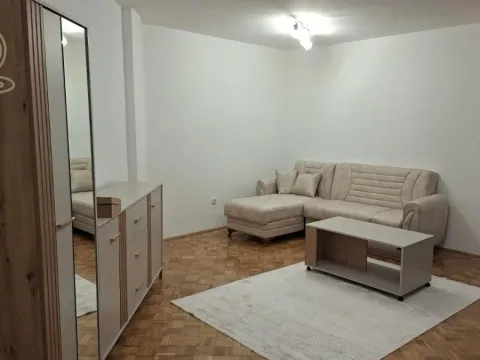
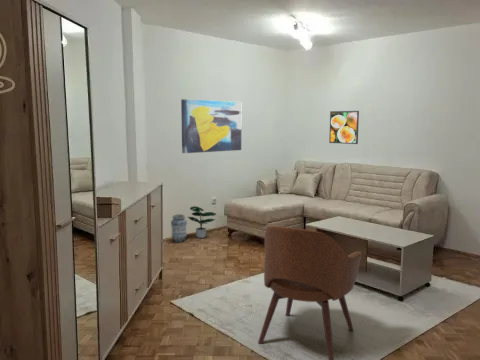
+ potted plant [187,205,217,239]
+ chair [257,225,363,360]
+ vase [170,213,188,243]
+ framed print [328,110,360,145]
+ wall art [180,98,242,154]
